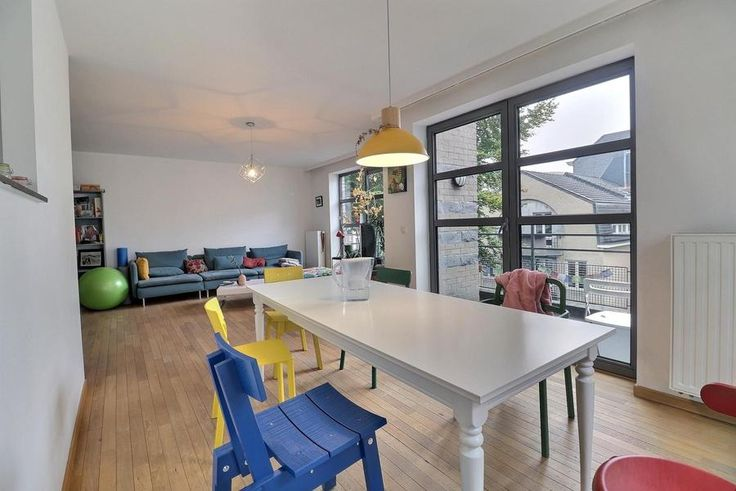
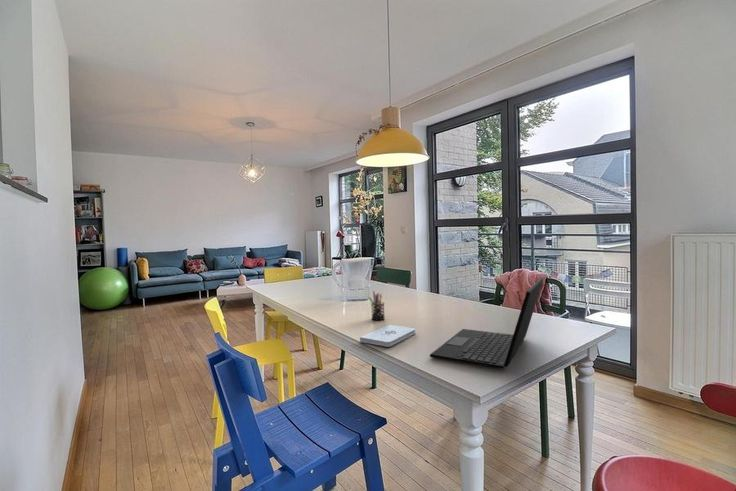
+ notepad [359,324,417,348]
+ laptop [429,276,544,370]
+ pen holder [368,290,386,321]
